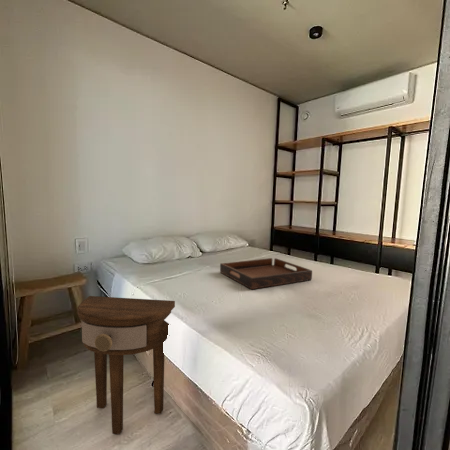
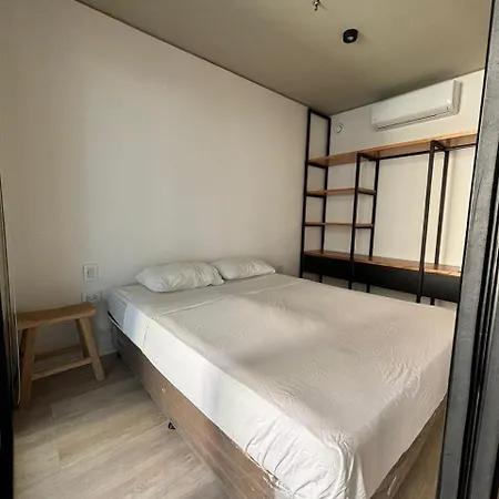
- serving tray [219,257,313,290]
- side table [76,295,176,435]
